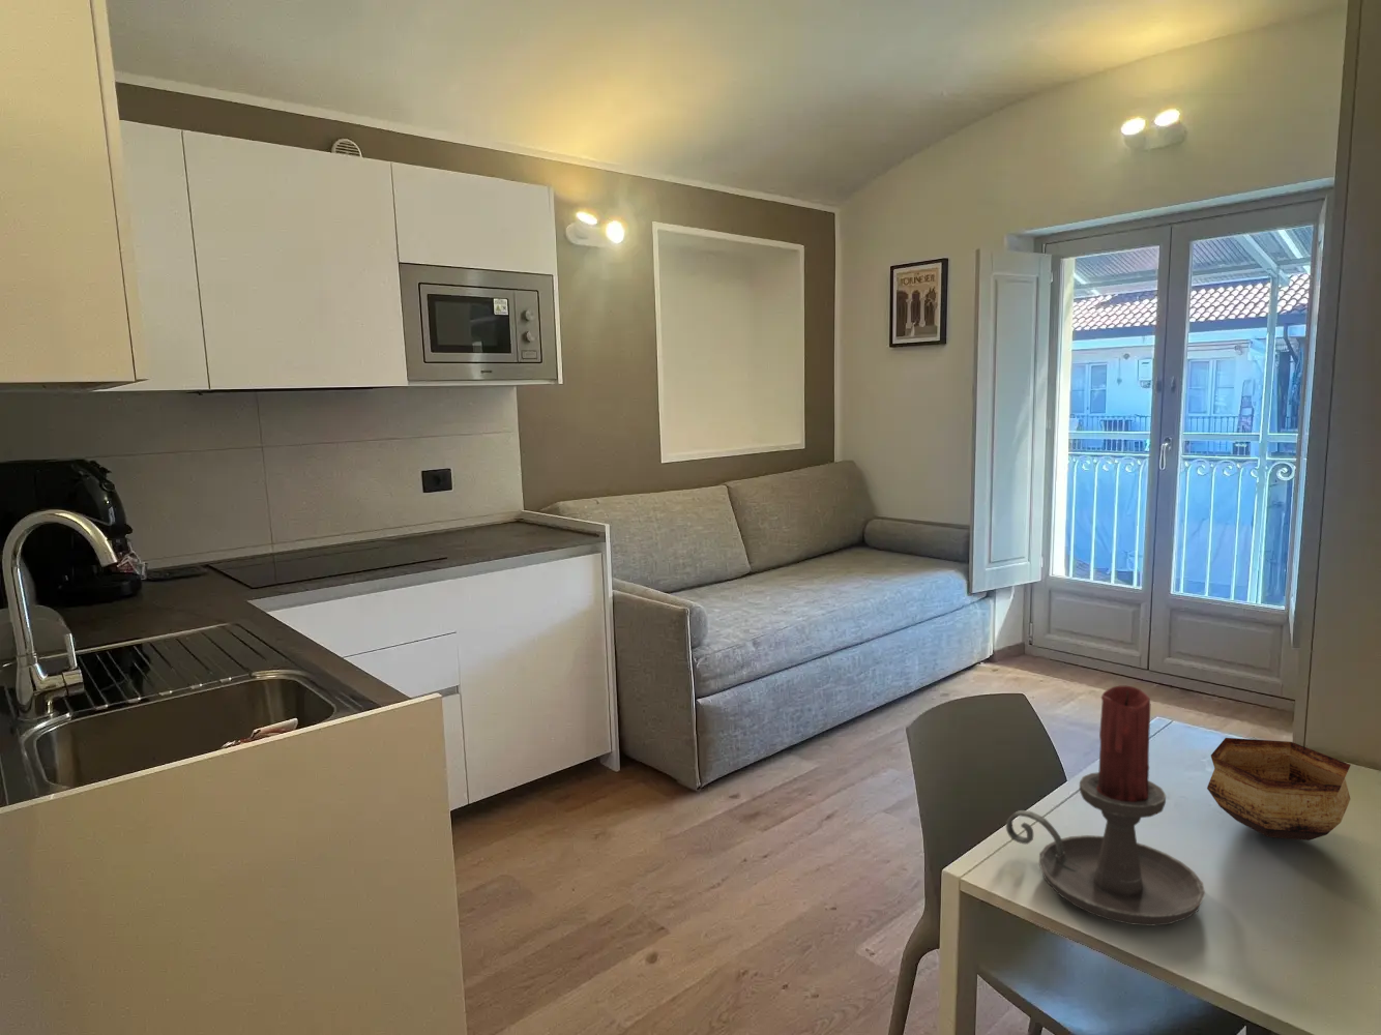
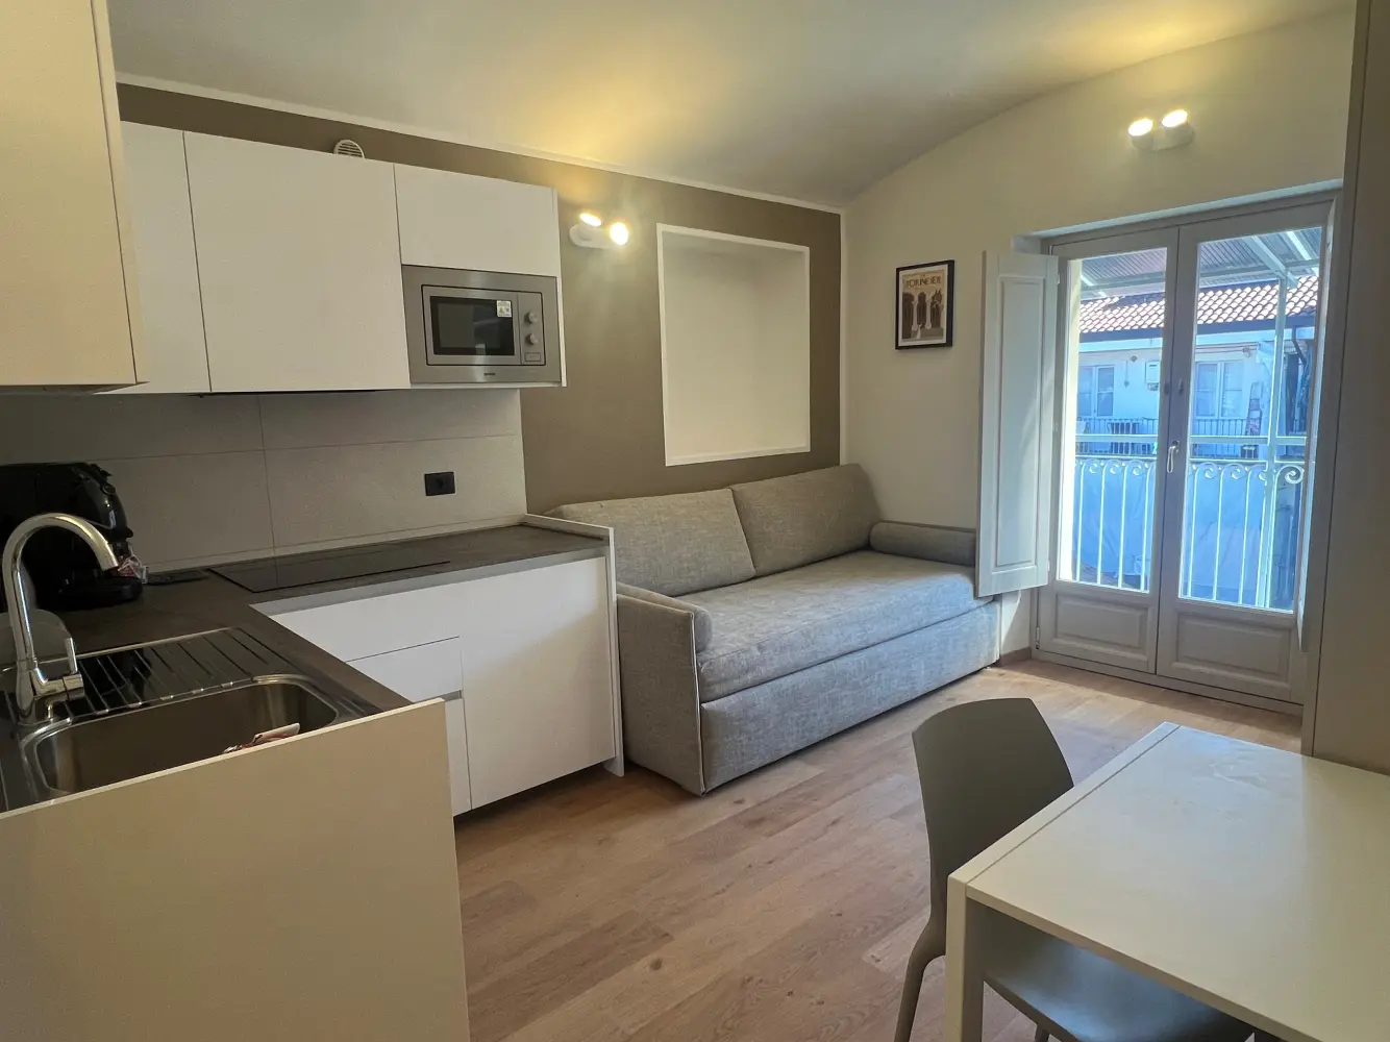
- candle holder [1005,685,1206,927]
- bowl [1206,737,1351,841]
